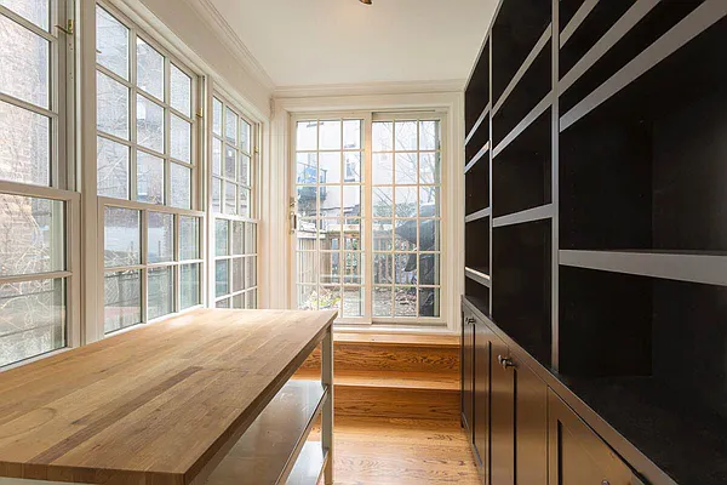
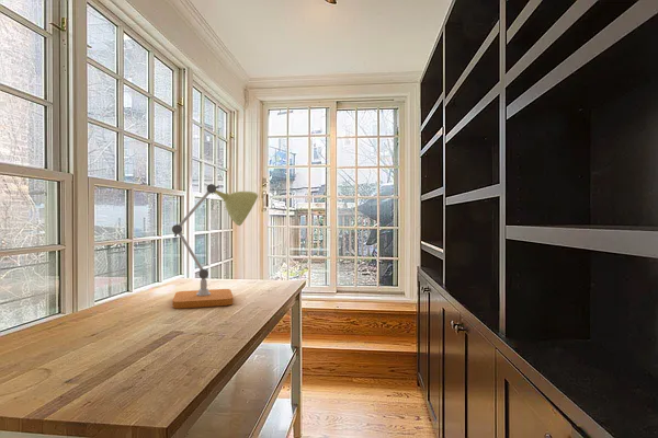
+ desk lamp [171,183,259,310]
